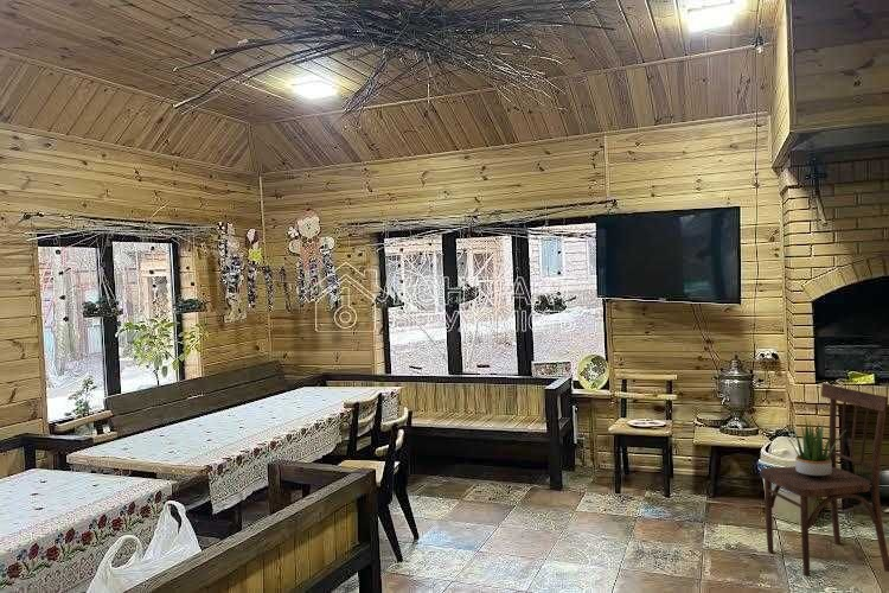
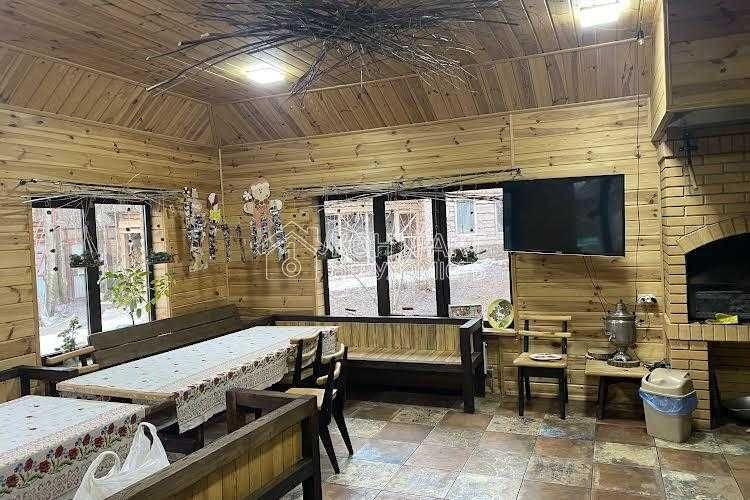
- dining chair [759,382,889,578]
- potted plant [779,416,843,478]
